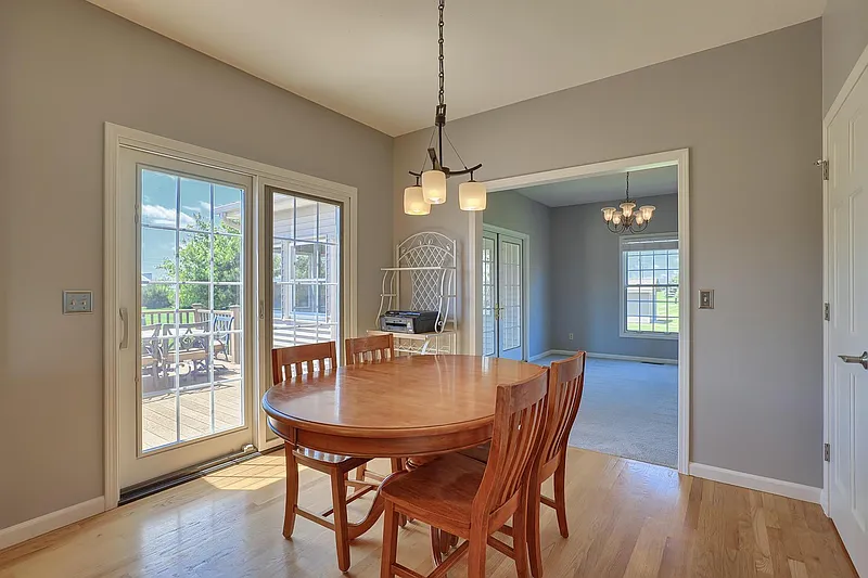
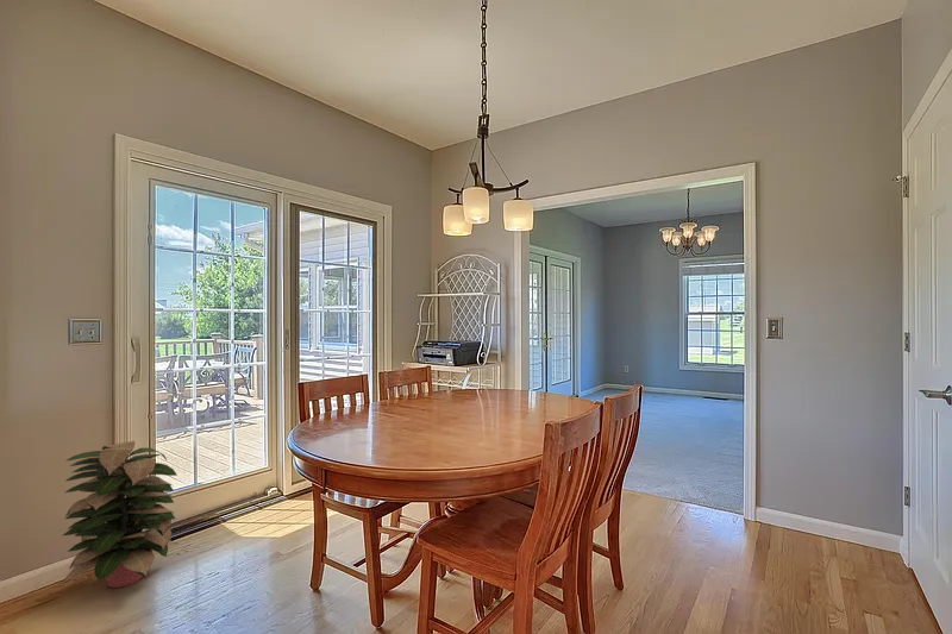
+ decorative plant [60,440,178,589]
